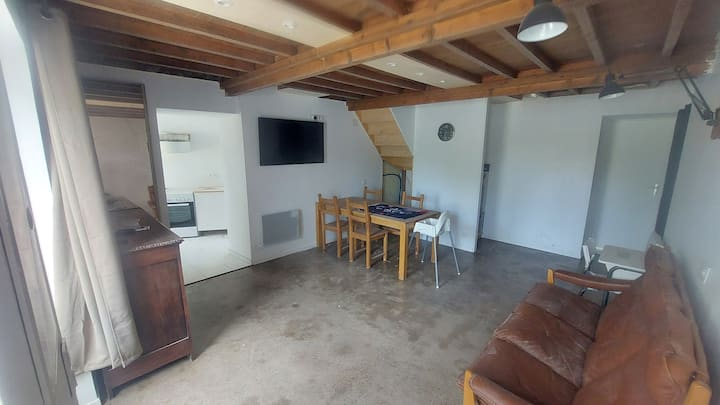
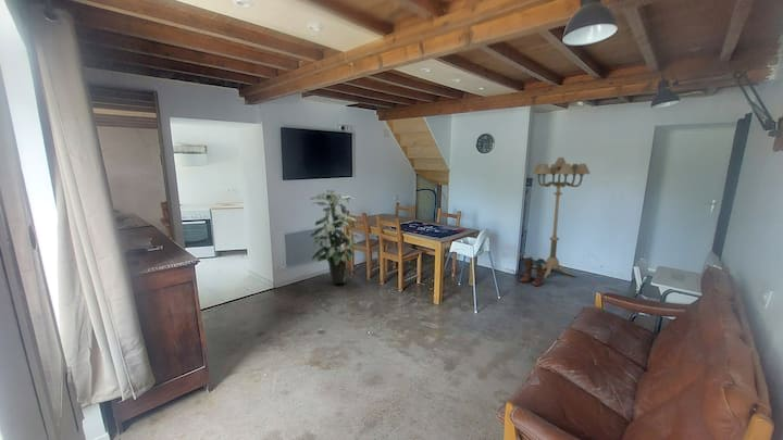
+ boots [519,256,548,287]
+ indoor plant [309,189,360,285]
+ floor lamp [531,156,592,279]
